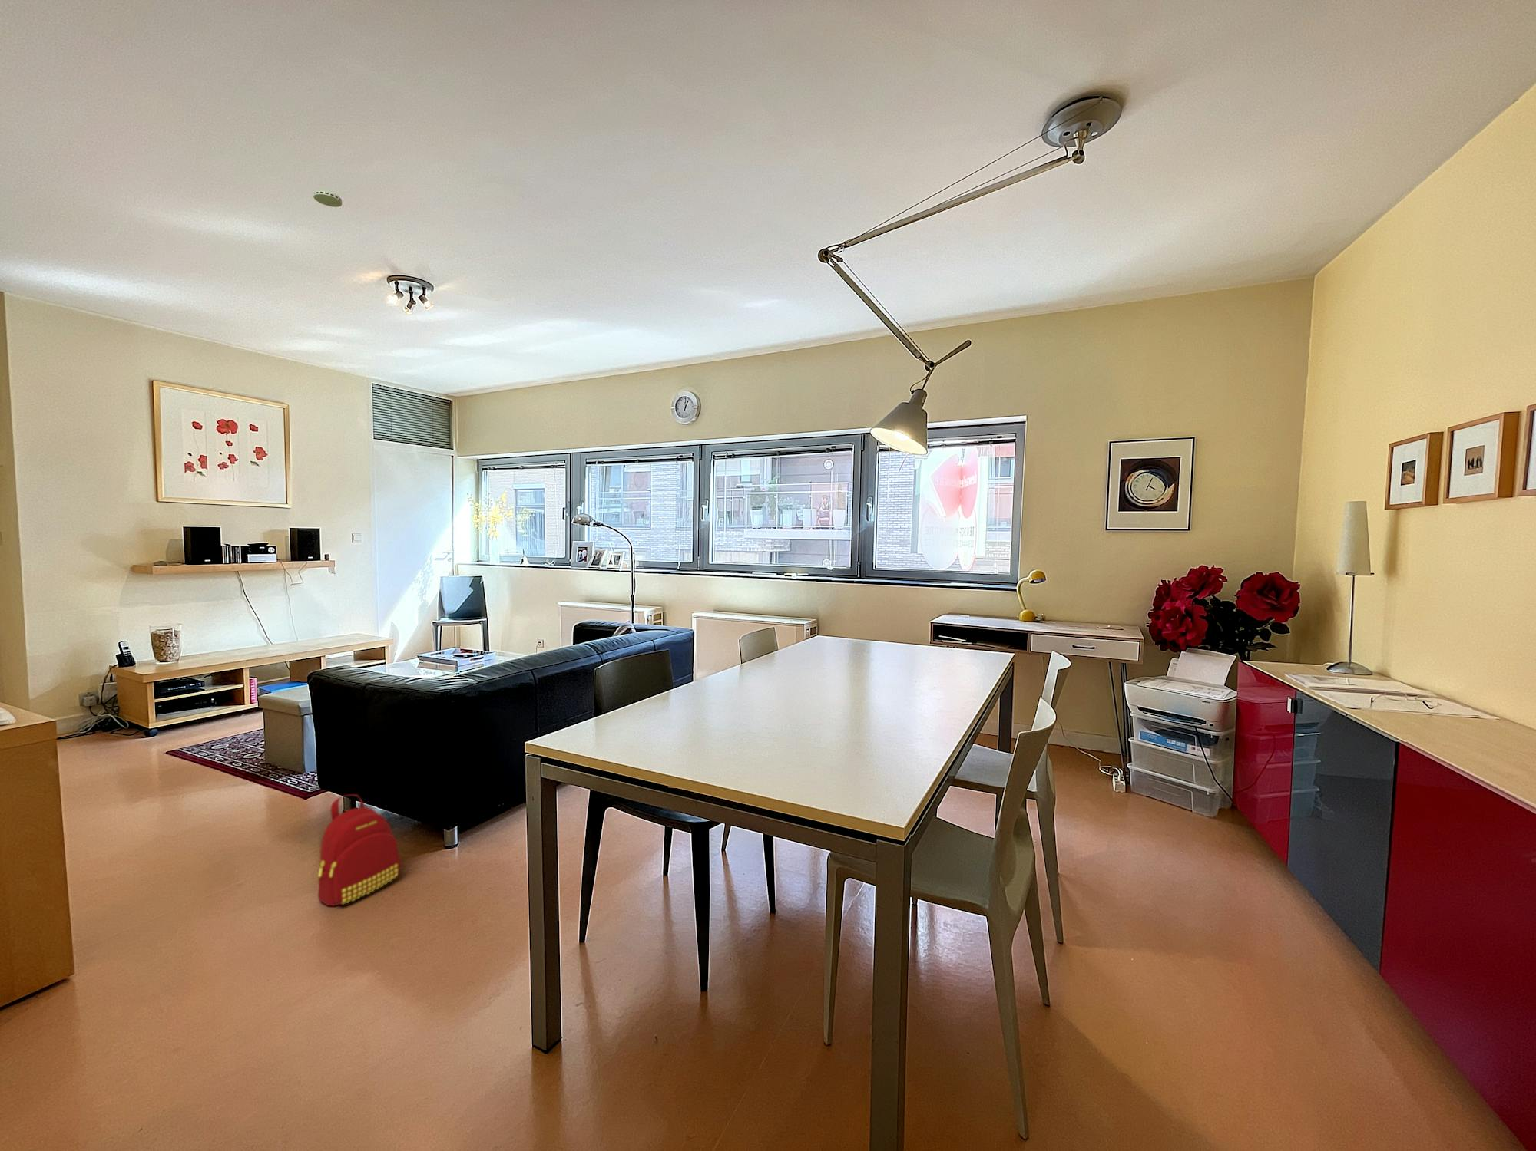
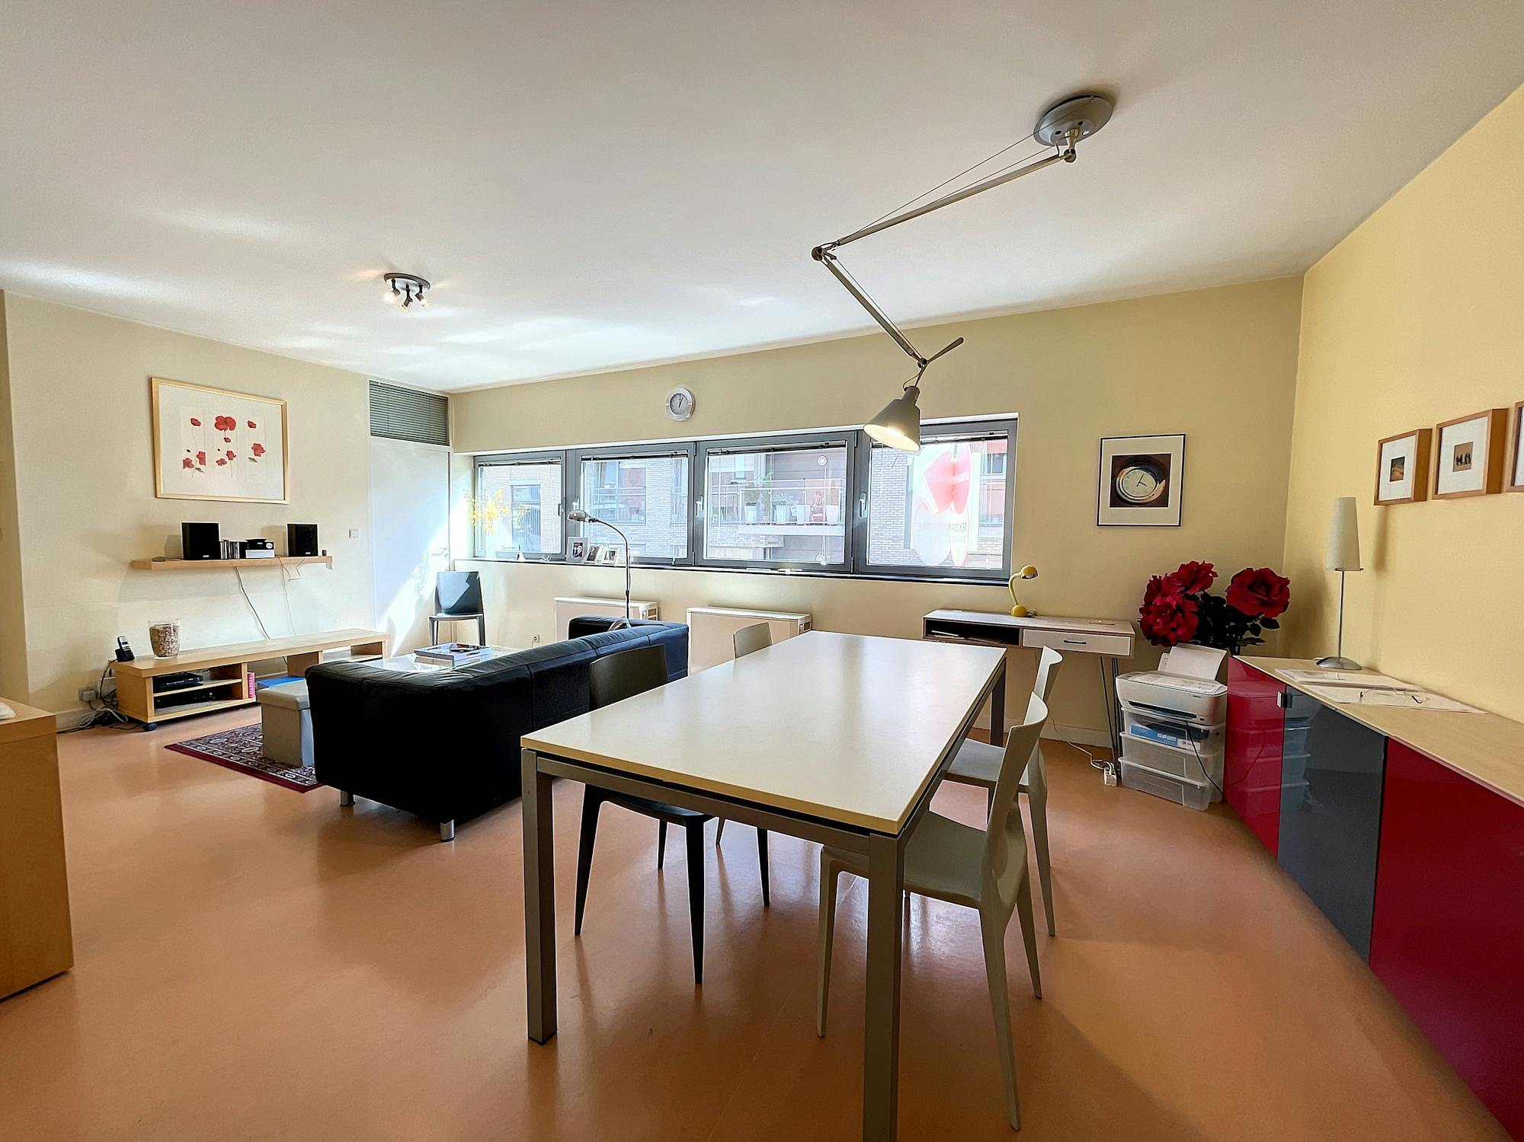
- backpack [317,793,400,907]
- smoke detector [312,190,342,208]
